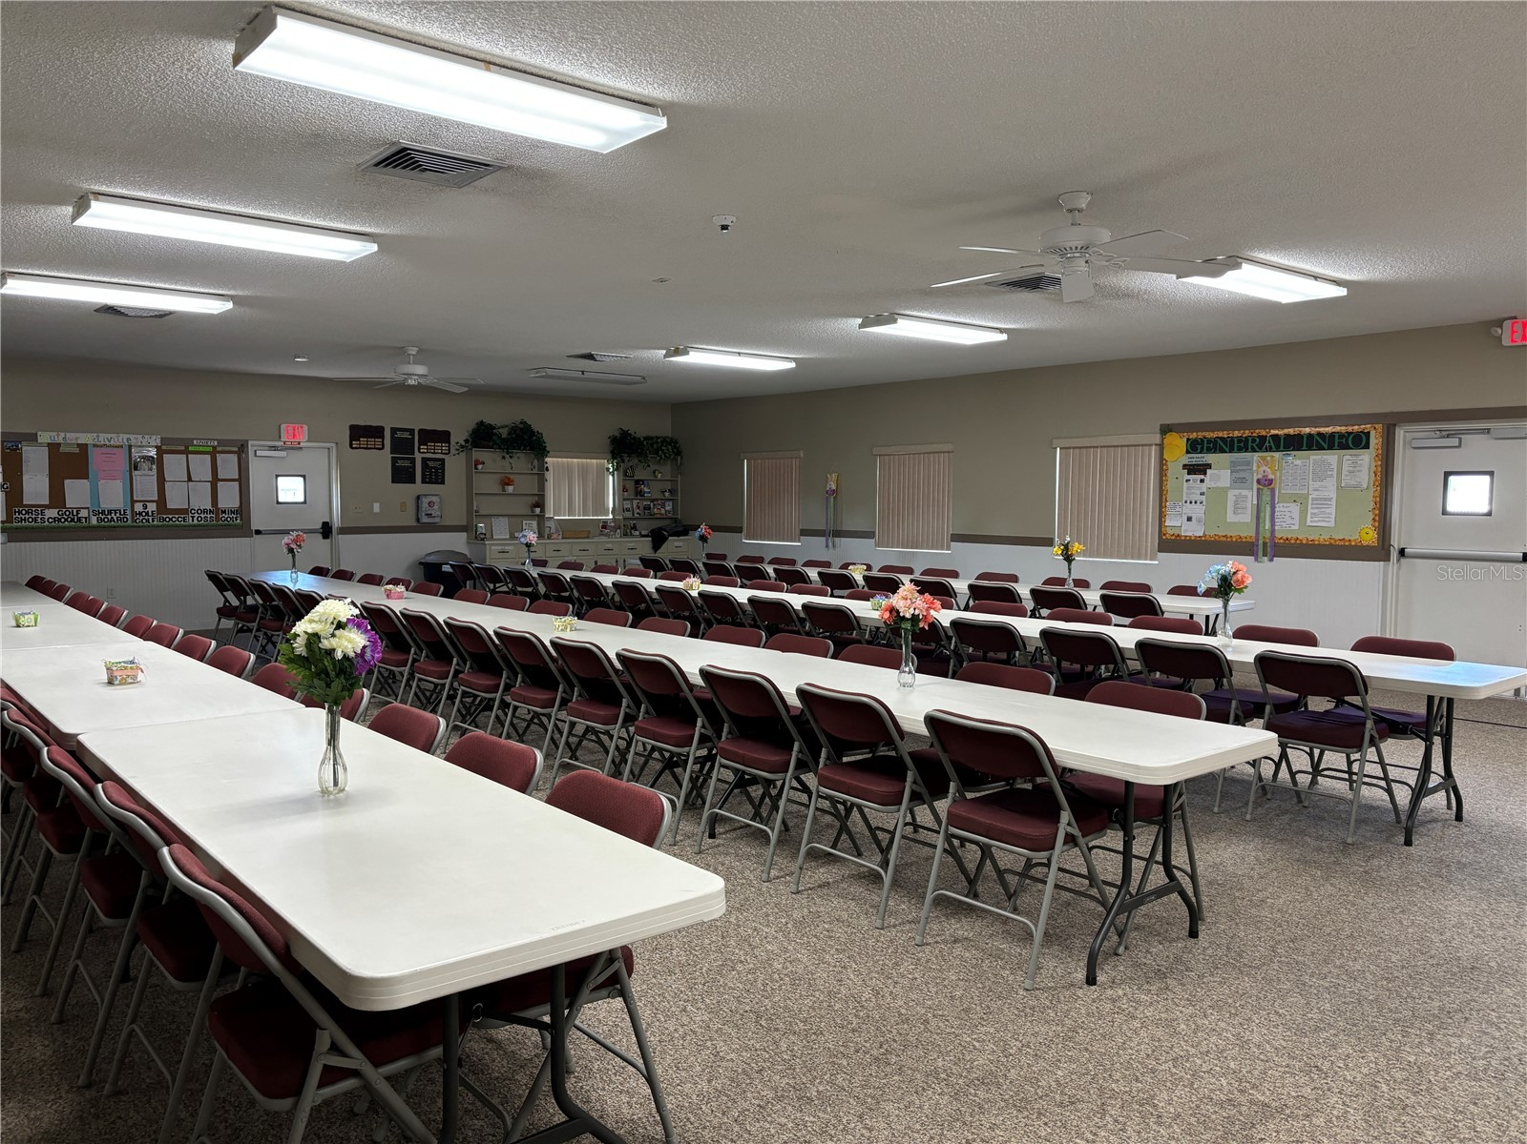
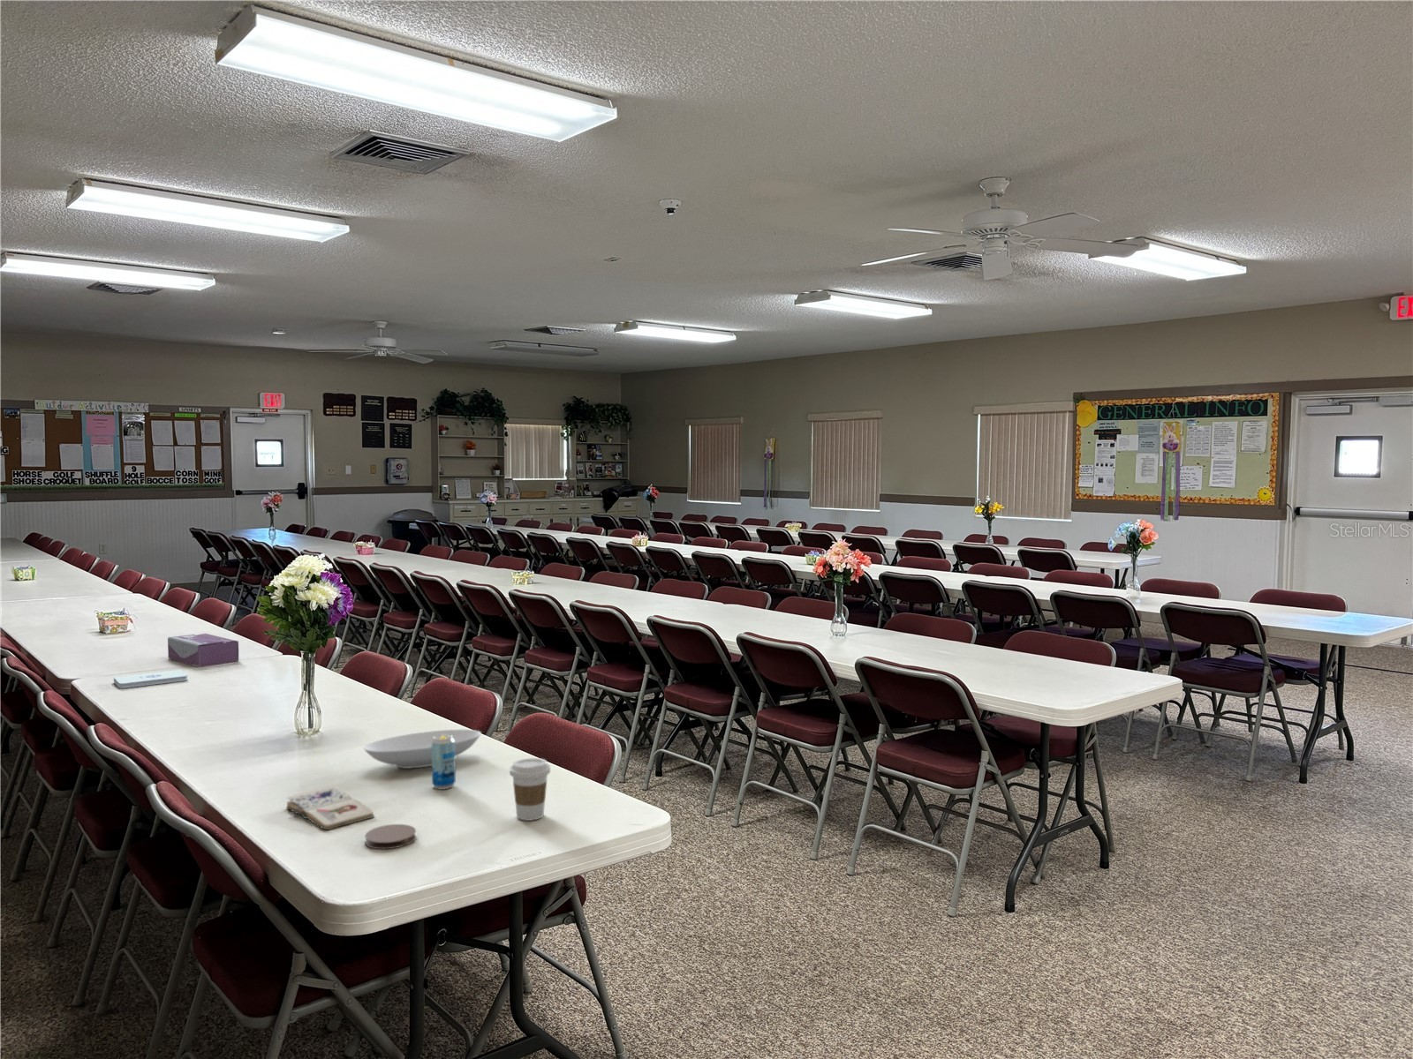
+ tissue box [167,633,239,669]
+ notepad [113,669,189,690]
+ coffee cup [508,758,551,822]
+ coaster [364,823,417,850]
+ beverage can [431,734,456,790]
+ paperback book [285,785,375,831]
+ bowl [363,729,482,770]
